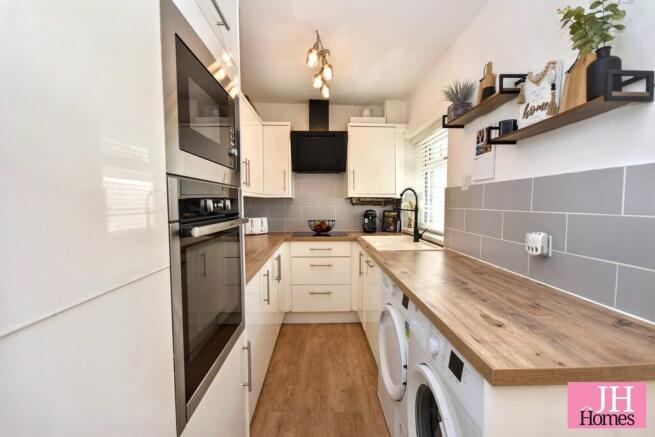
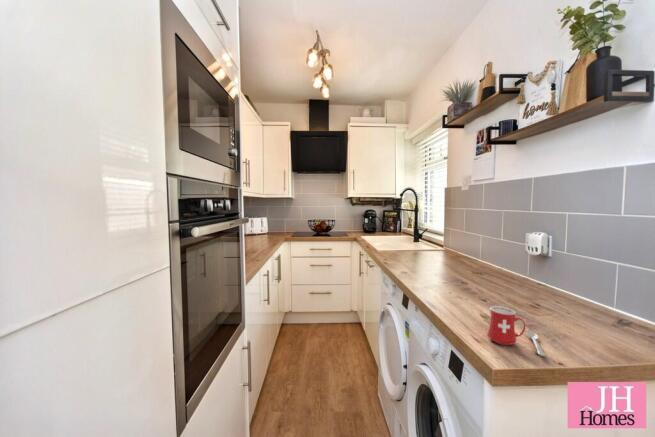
+ mug [487,305,547,357]
